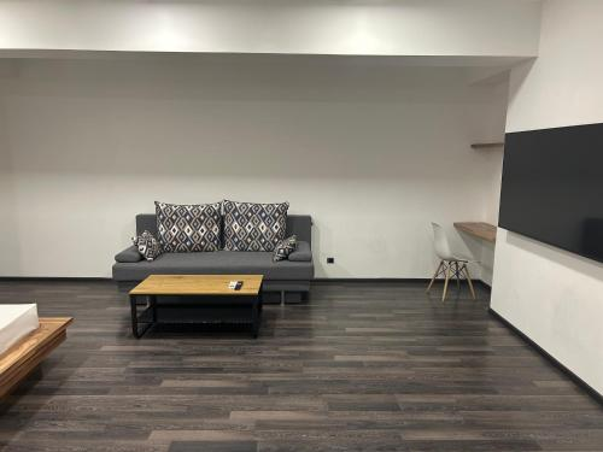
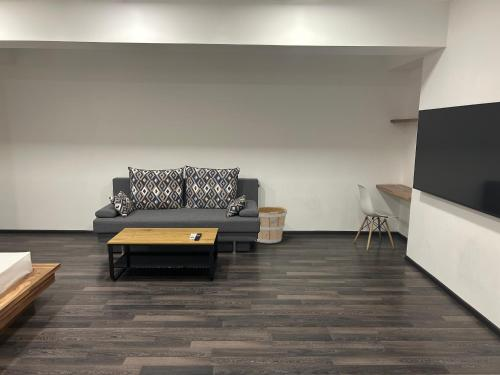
+ wooden bucket [256,205,288,244]
